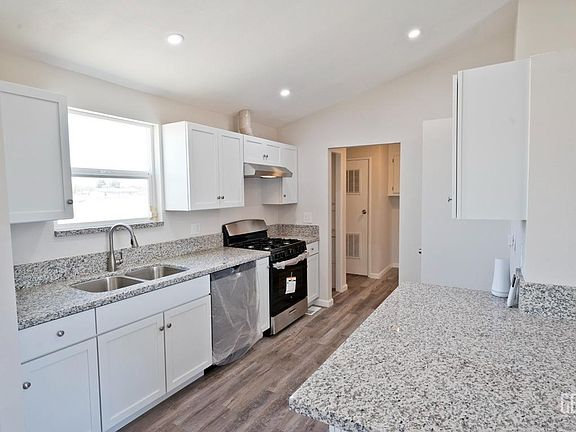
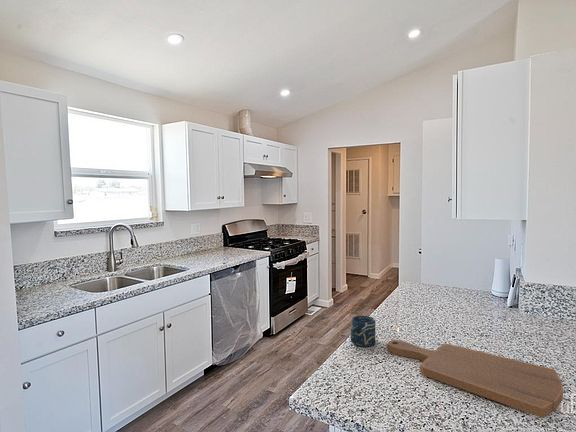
+ cup [350,315,376,348]
+ cutting board [386,338,564,419]
